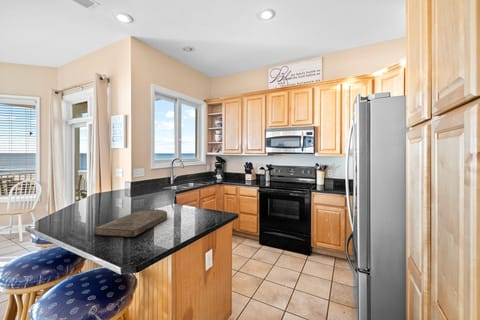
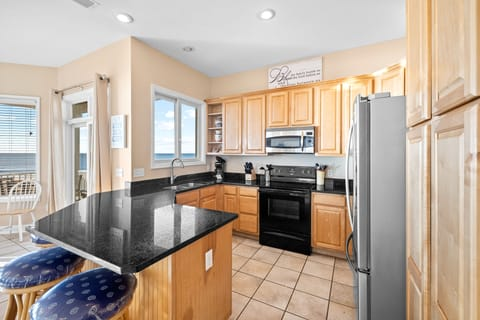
- cutting board [93,208,168,238]
